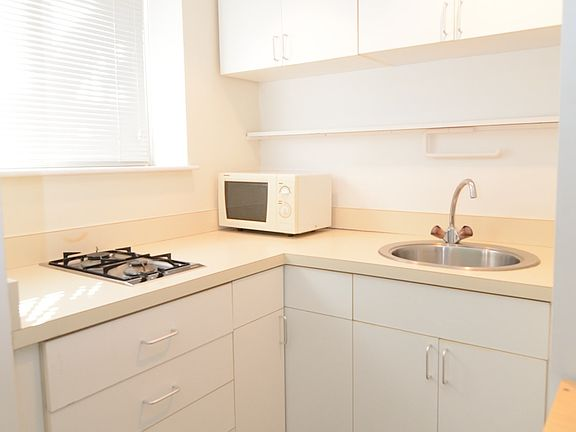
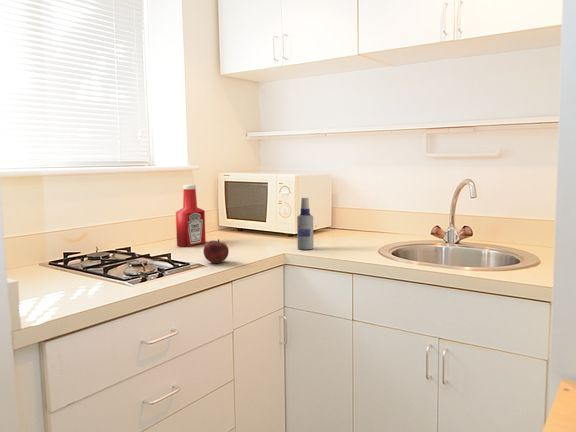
+ spray bottle [296,197,314,250]
+ soap bottle [175,184,207,248]
+ fruit [202,238,230,264]
